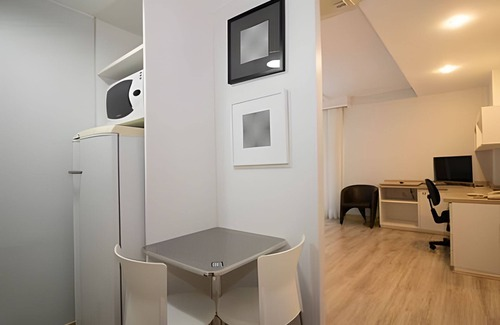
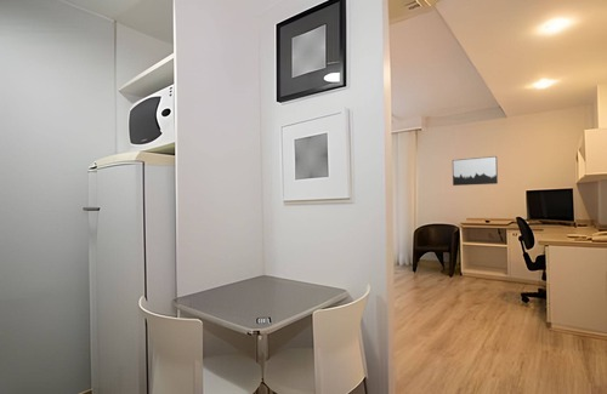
+ wall art [452,155,499,187]
